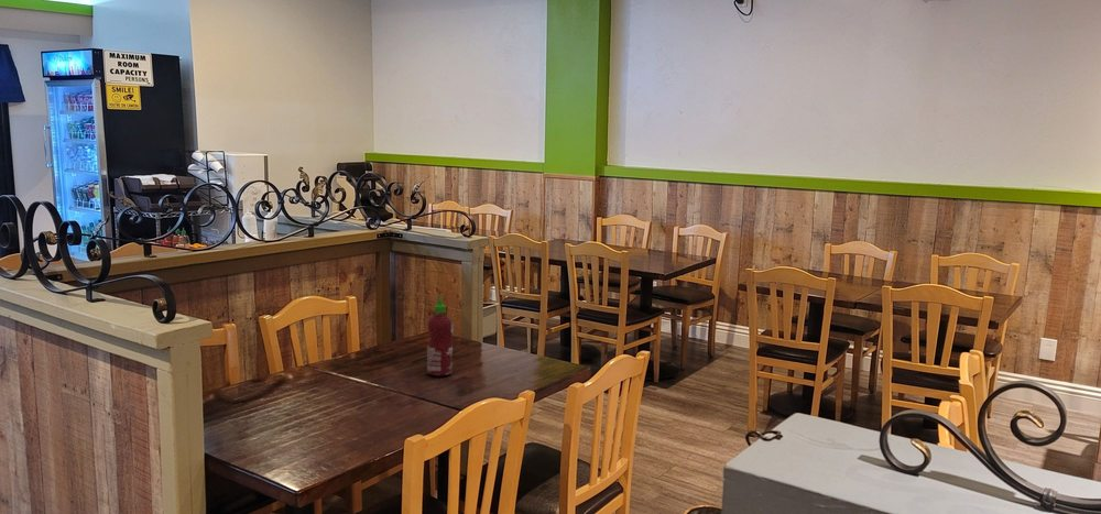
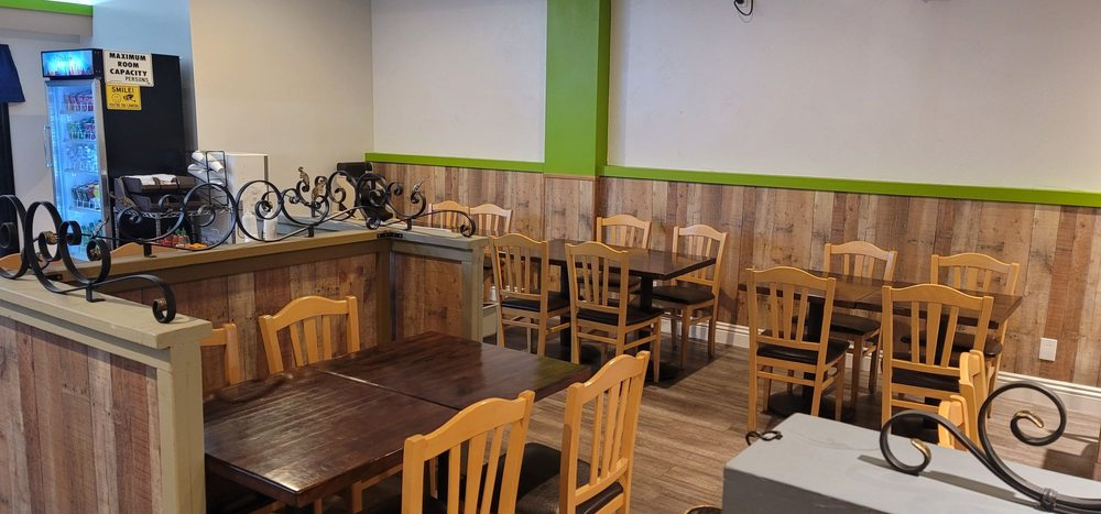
- hot sauce [426,295,454,376]
